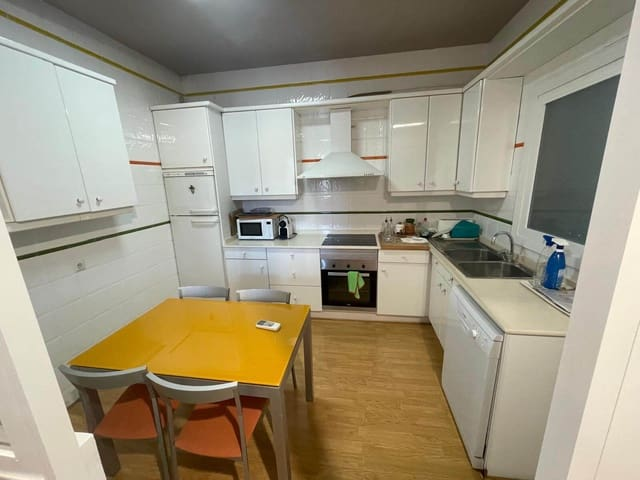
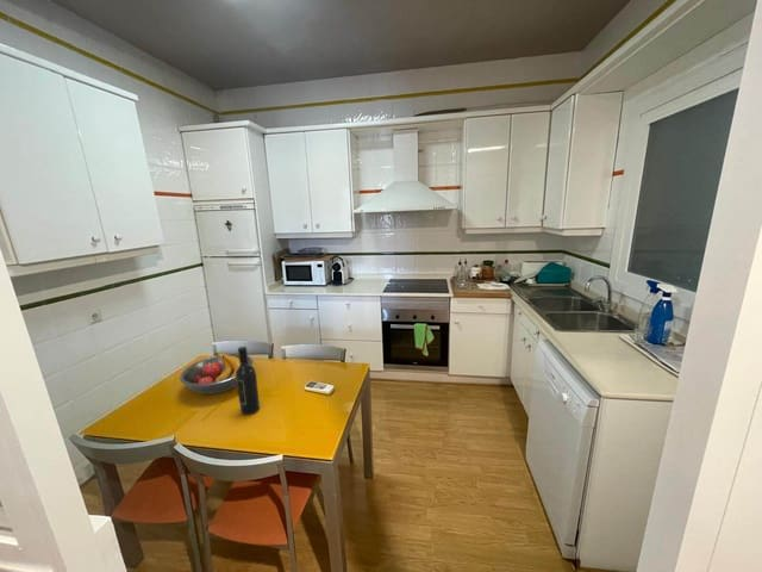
+ wine bottle [236,346,261,416]
+ fruit bowl [179,352,255,394]
